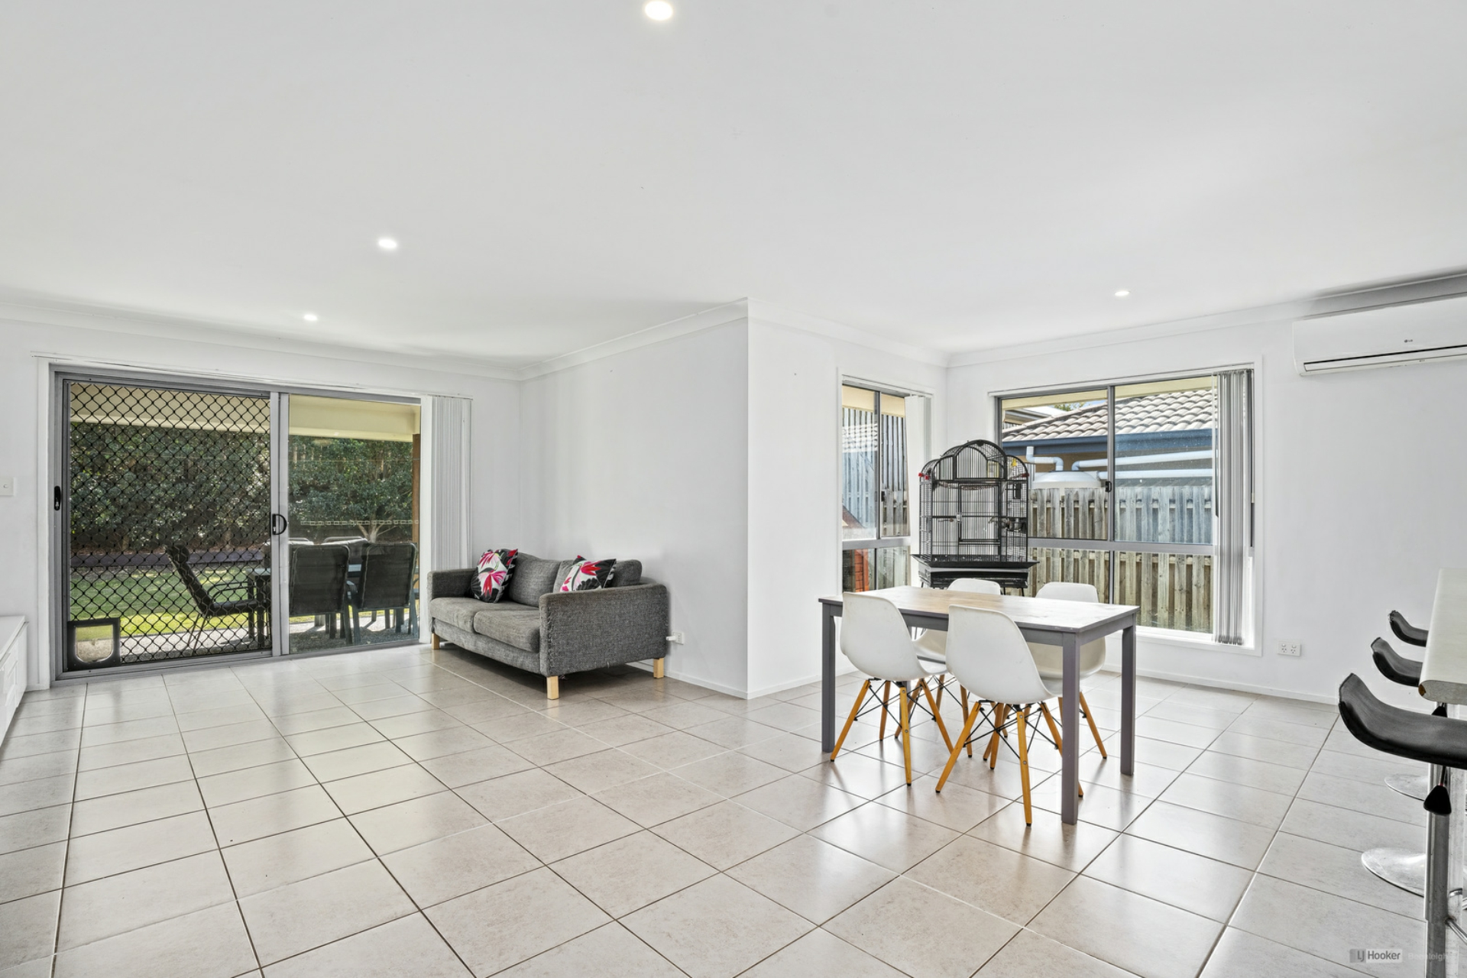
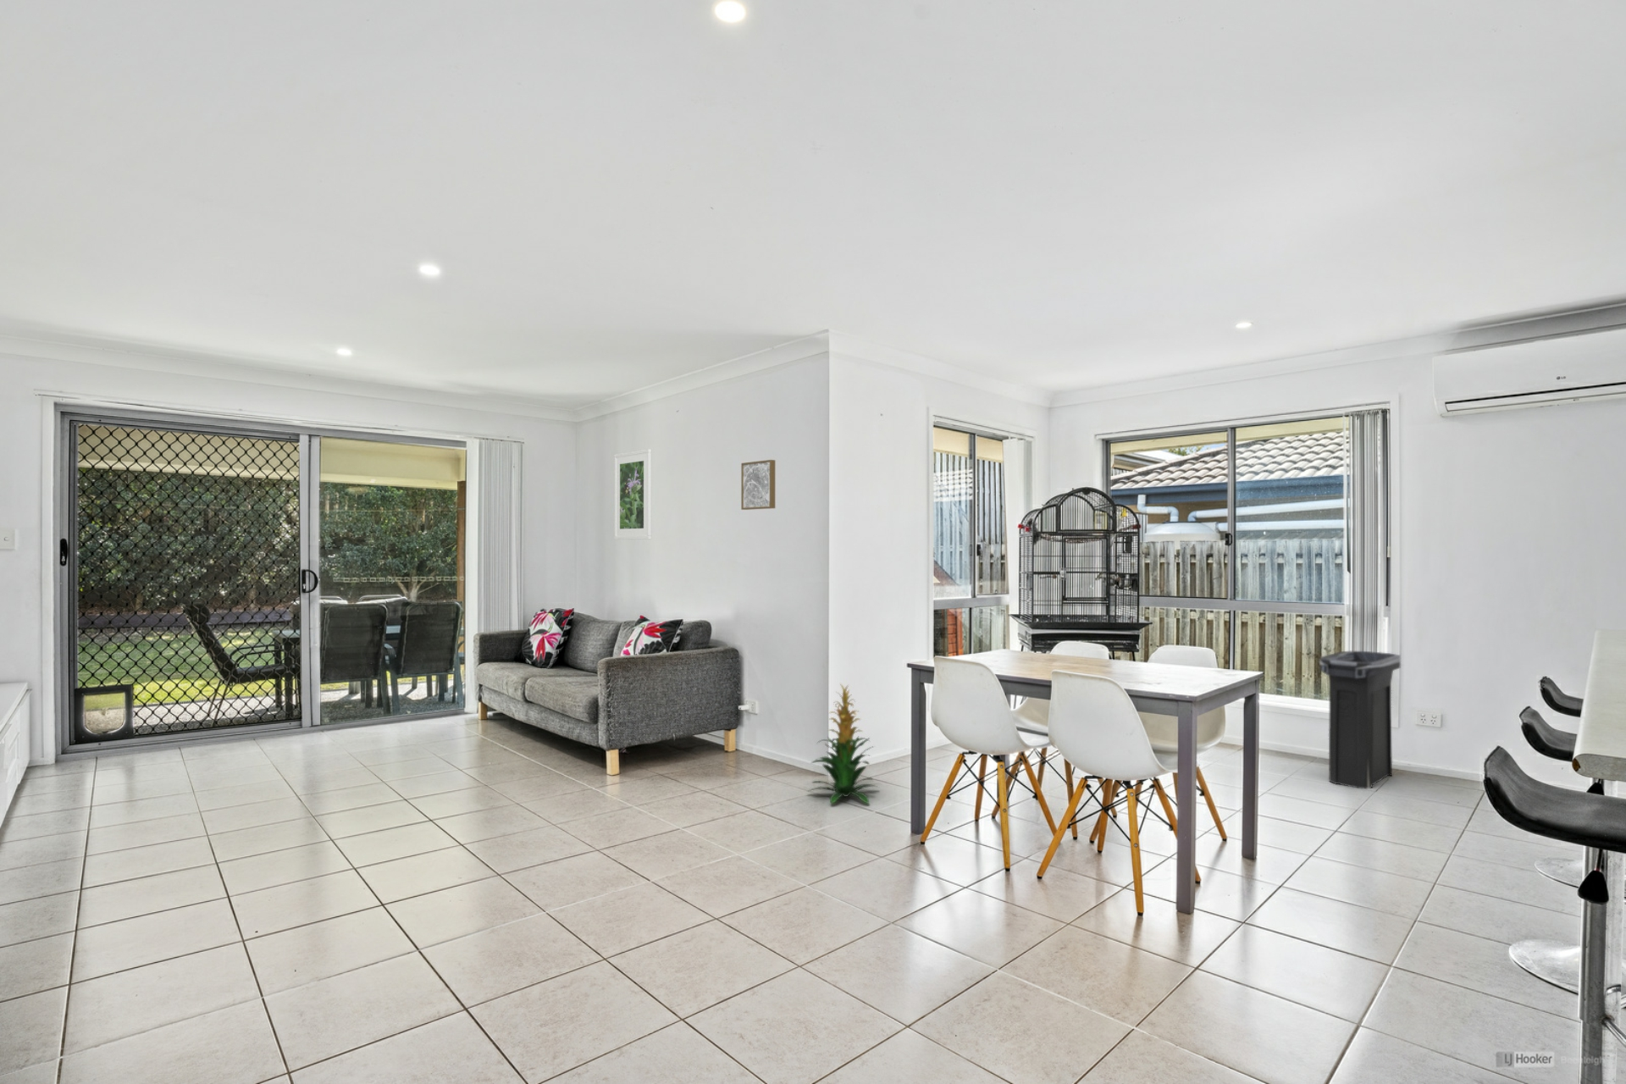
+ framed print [613,448,652,541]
+ trash can [1319,651,1402,789]
+ indoor plant [806,682,880,805]
+ wall art [740,459,775,511]
